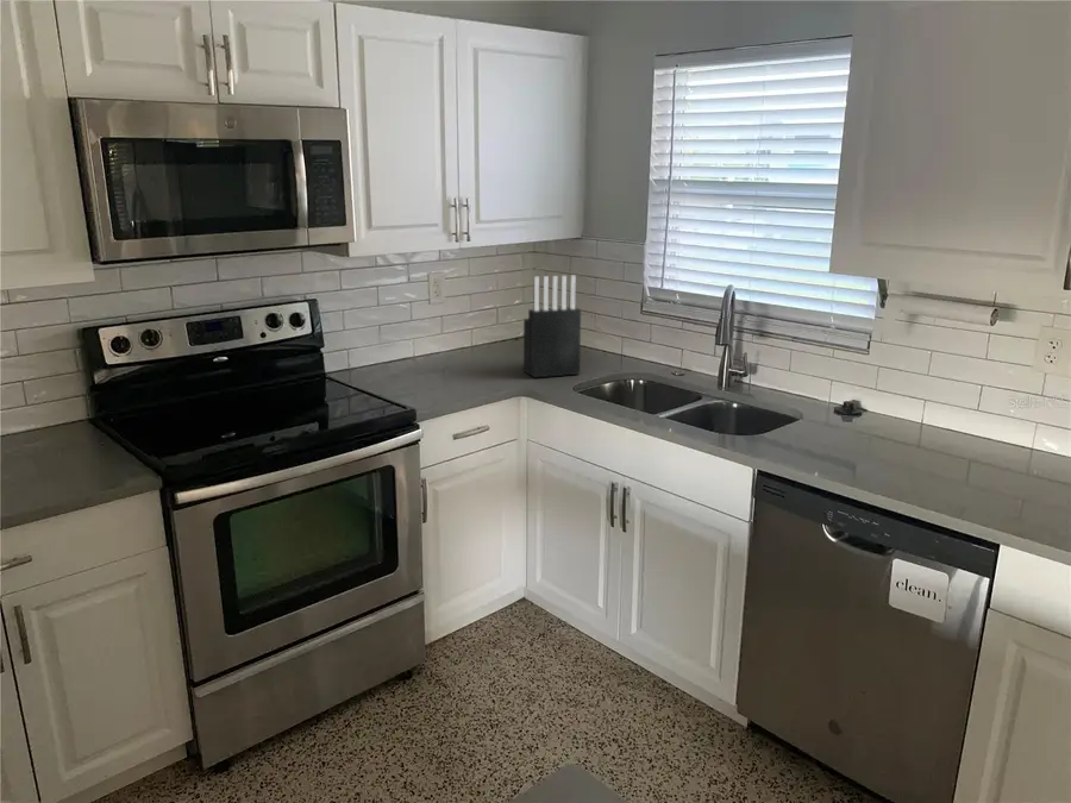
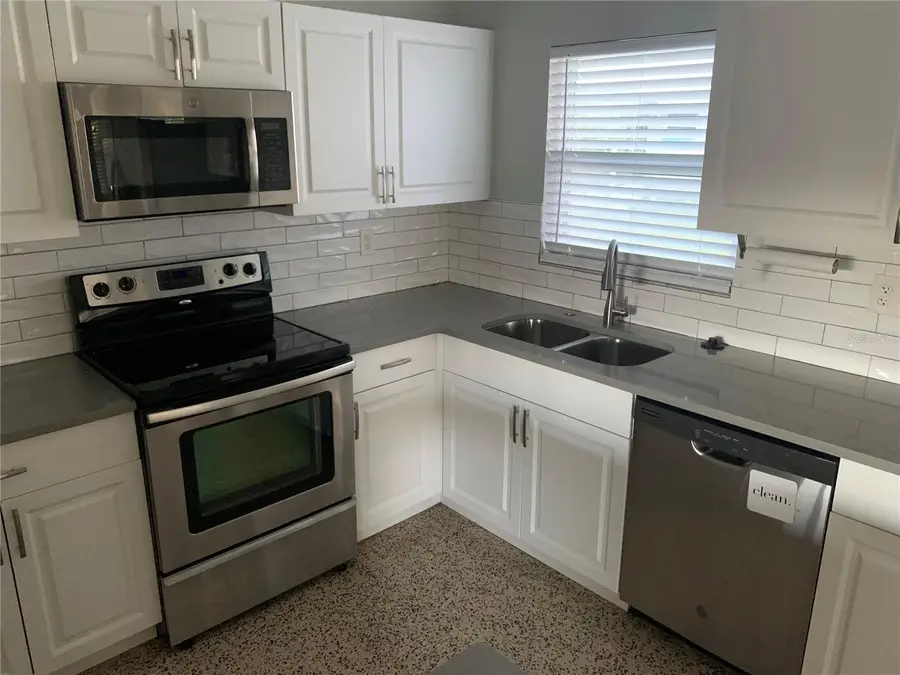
- knife block [522,275,582,378]
